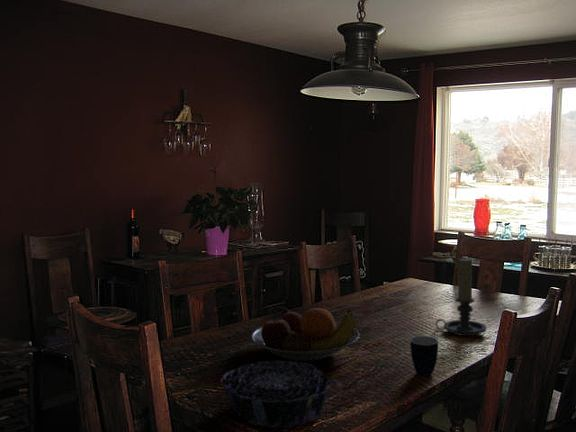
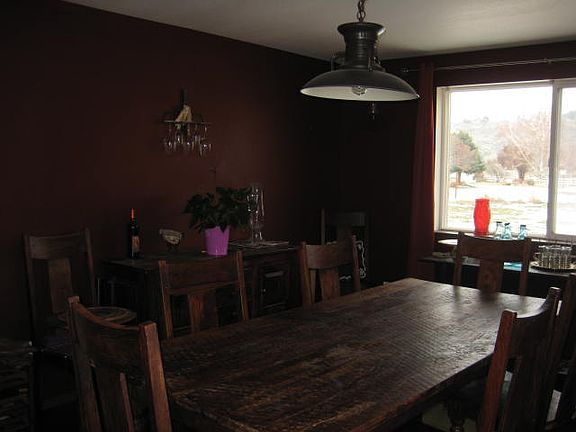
- mug [410,335,439,377]
- decorative bowl [219,359,333,430]
- fruit bowl [250,307,360,362]
- candle holder [434,256,487,337]
